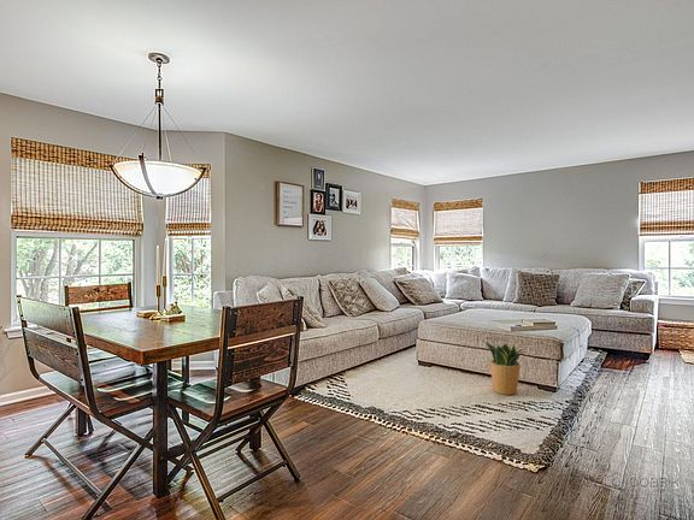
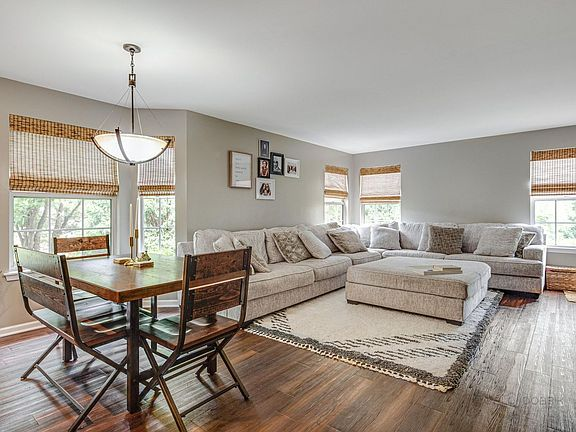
- potted plant [482,339,528,396]
